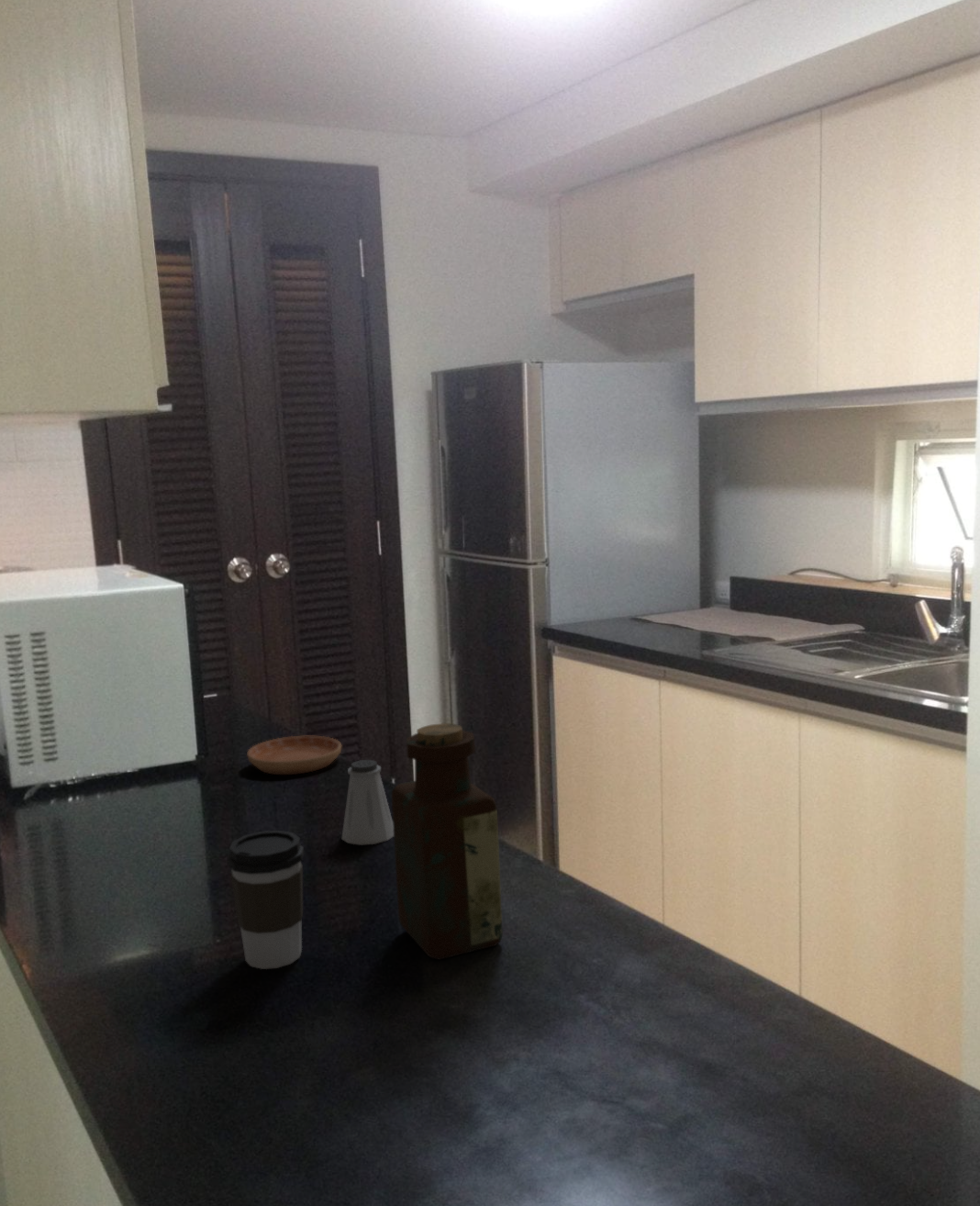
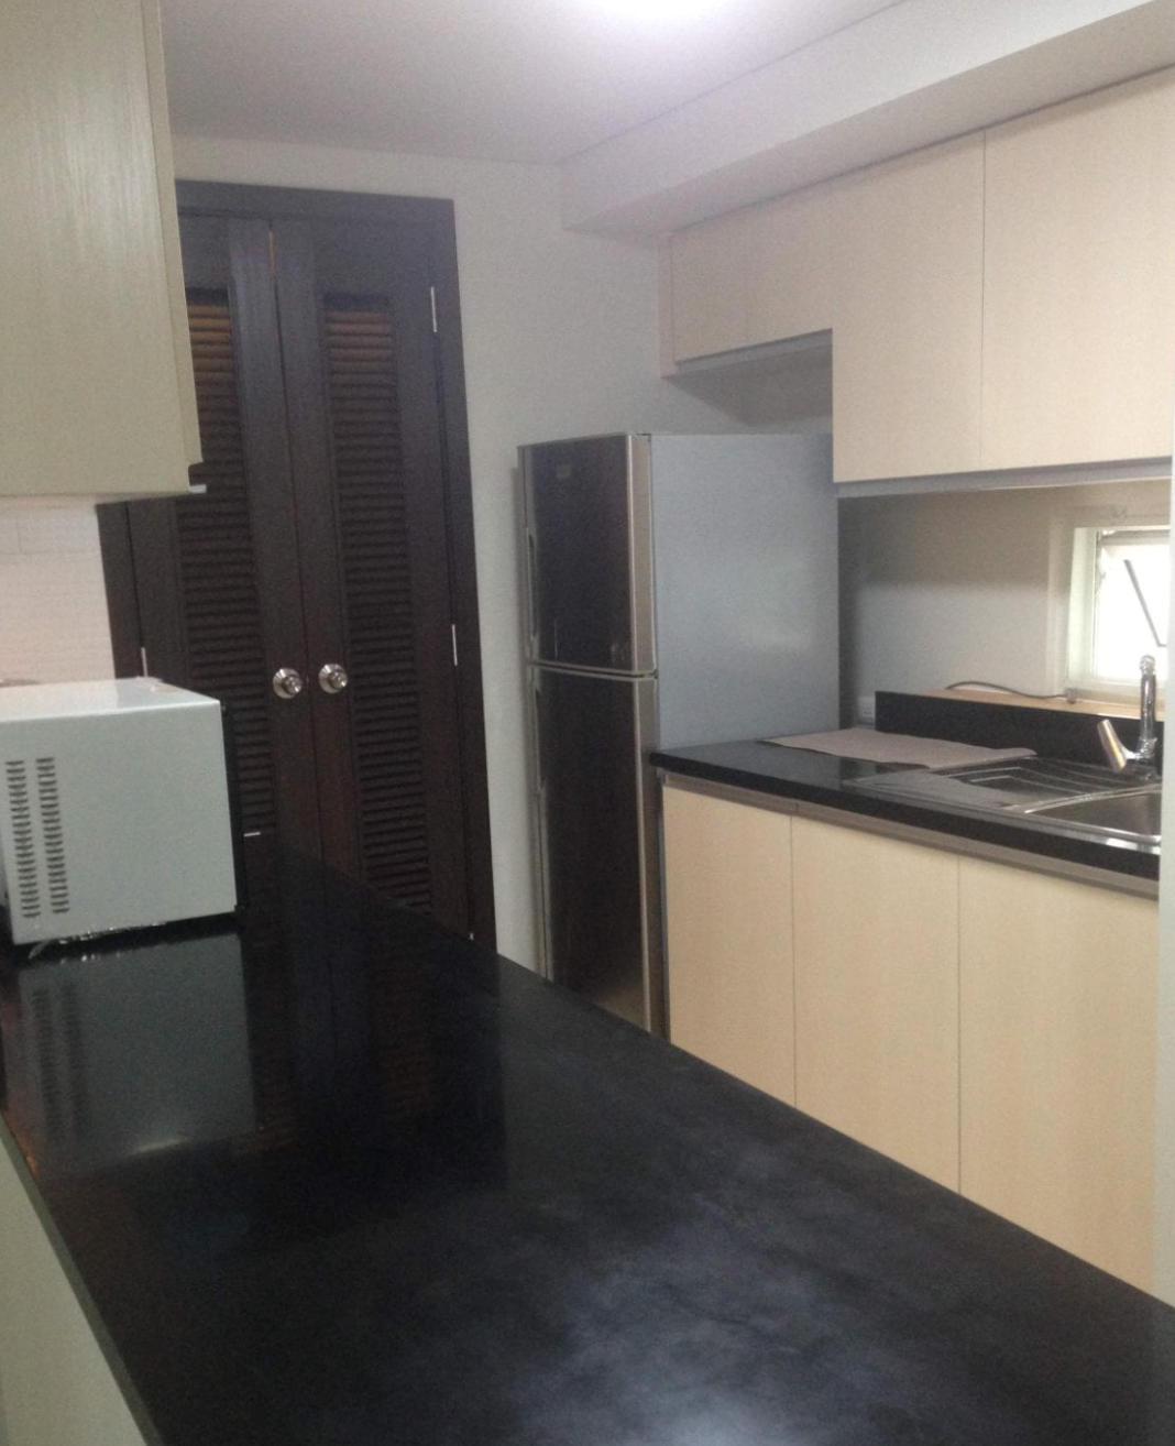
- bottle [391,722,504,961]
- saucer [246,735,342,776]
- coffee cup [227,830,306,970]
- saltshaker [341,759,394,846]
